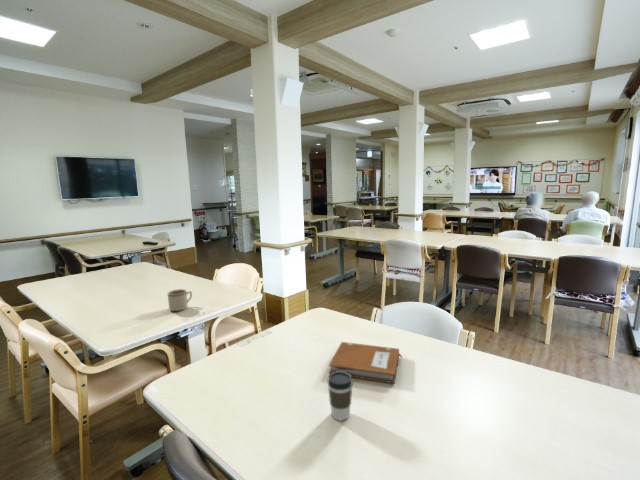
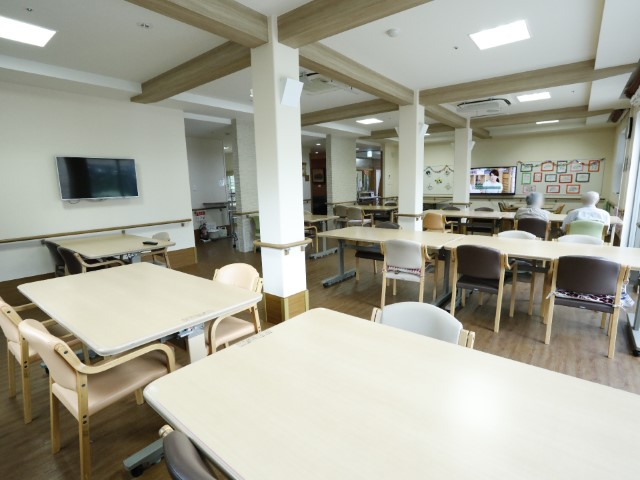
- notebook [328,341,403,384]
- mug [167,288,193,312]
- coffee cup [327,371,354,421]
